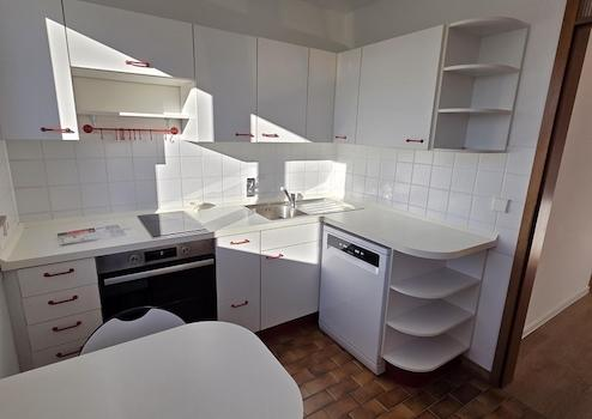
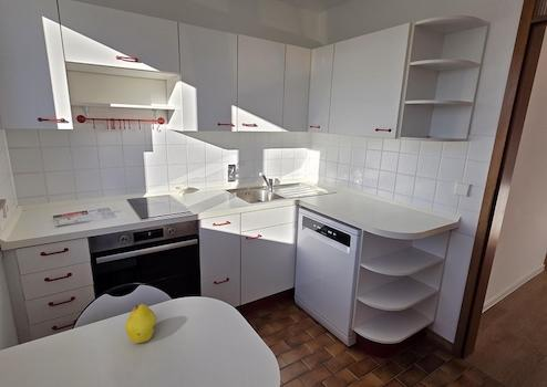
+ fruit [124,303,157,345]
